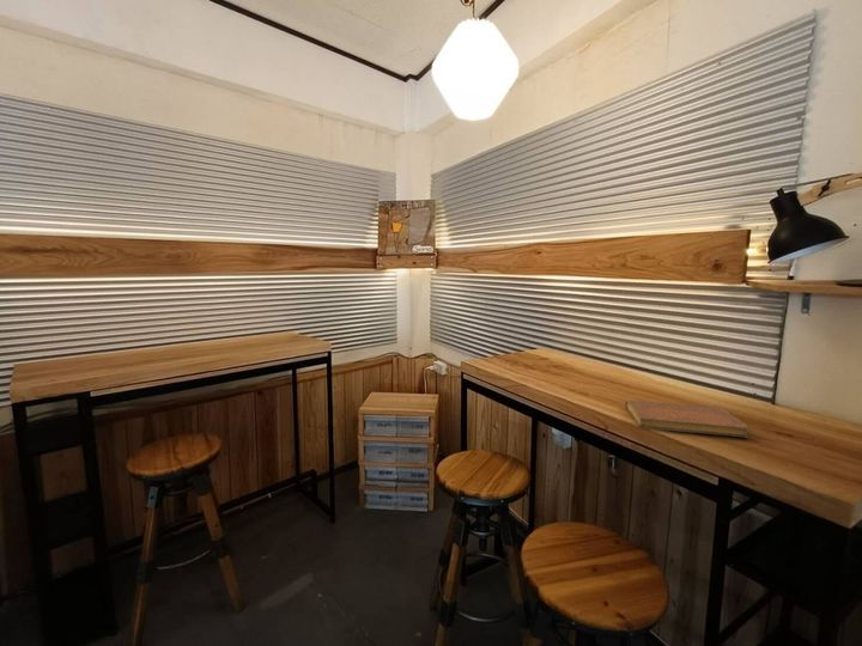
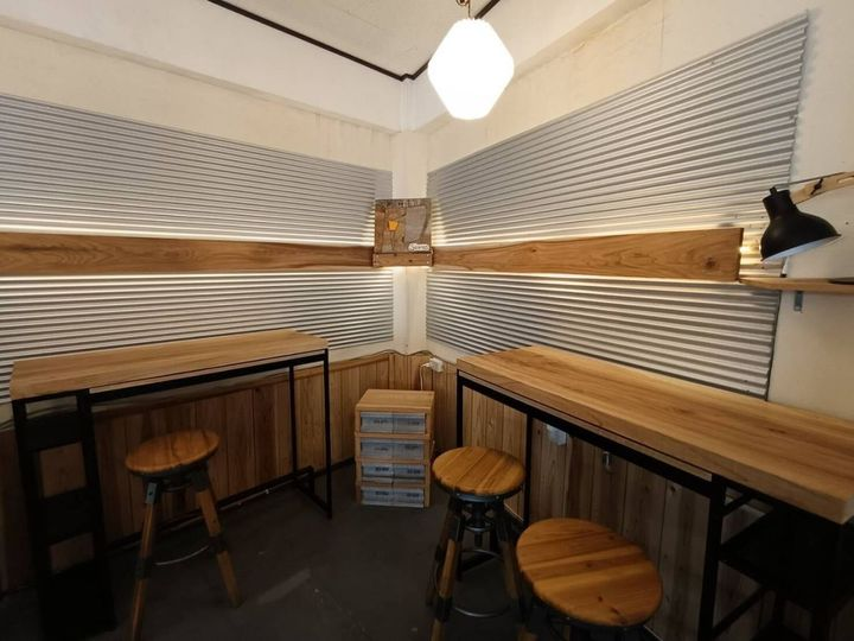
- notebook [624,400,749,439]
